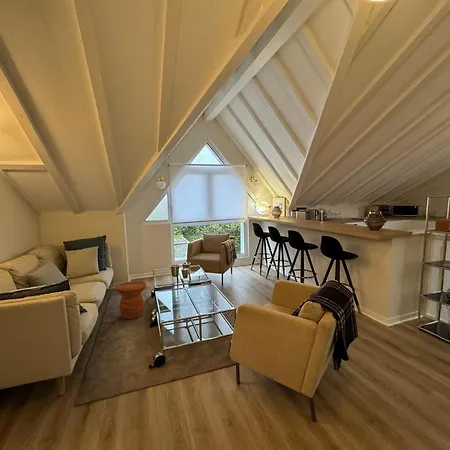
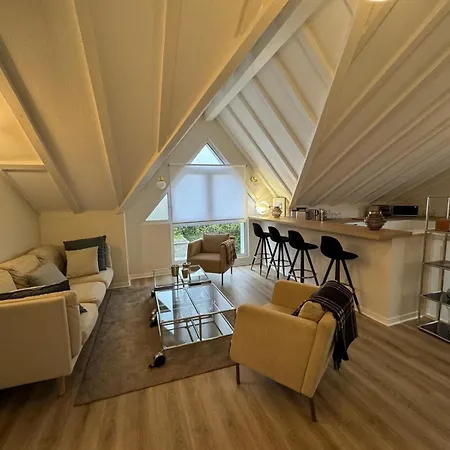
- side table [114,280,147,320]
